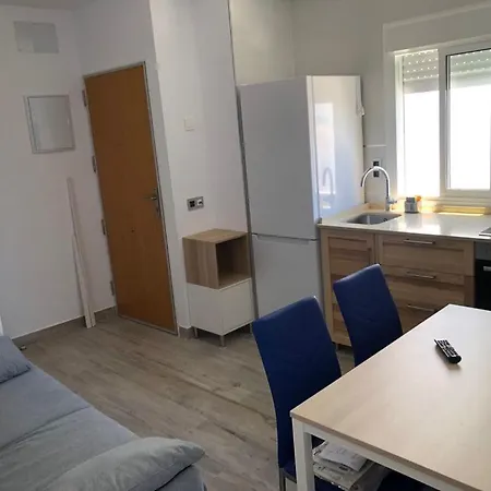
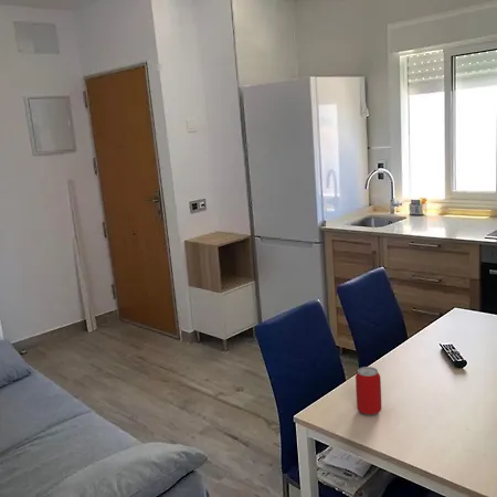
+ beverage can [355,366,382,416]
